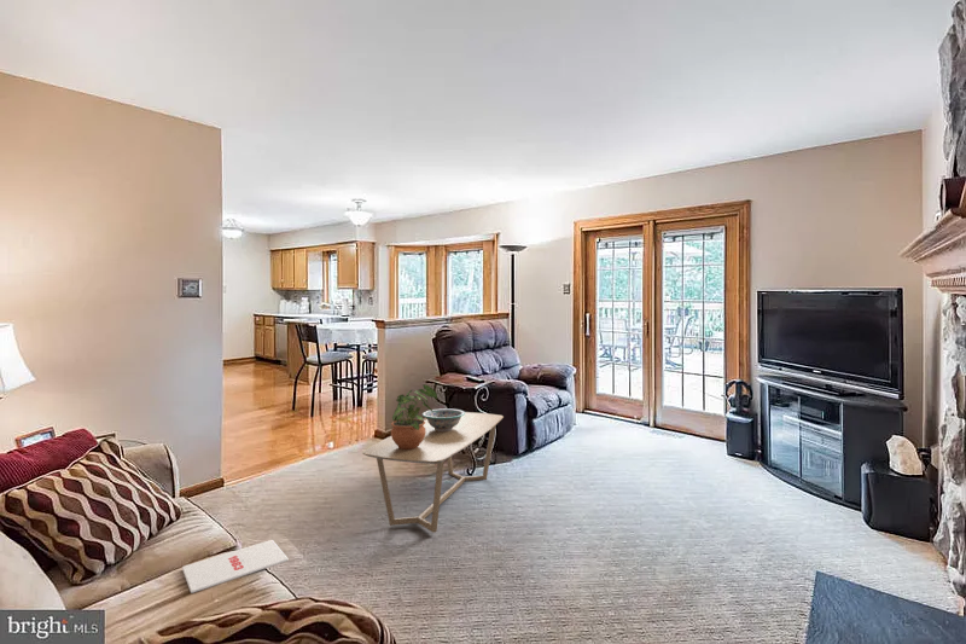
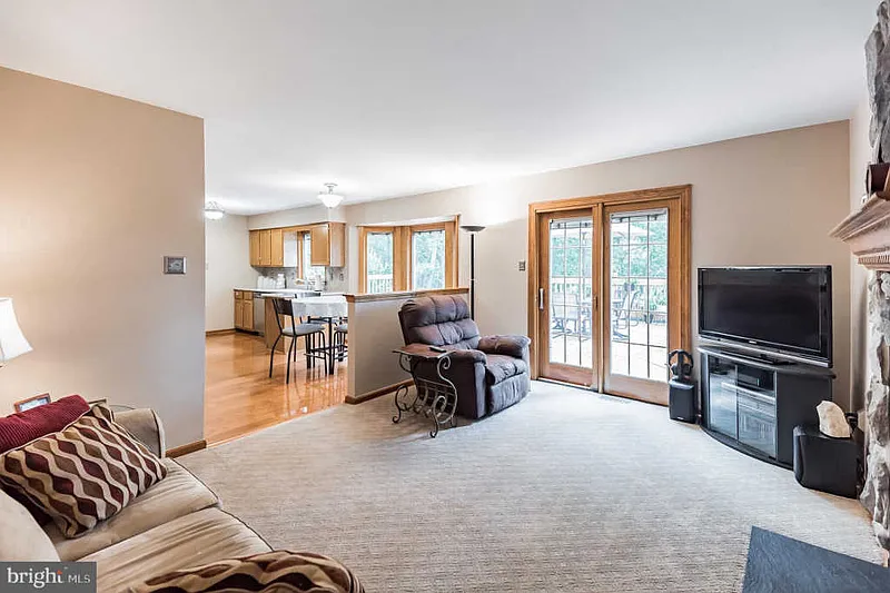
- coffee table [361,411,505,534]
- decorative bowl [421,407,465,431]
- potted plant [390,383,438,449]
- magazine [181,539,290,594]
